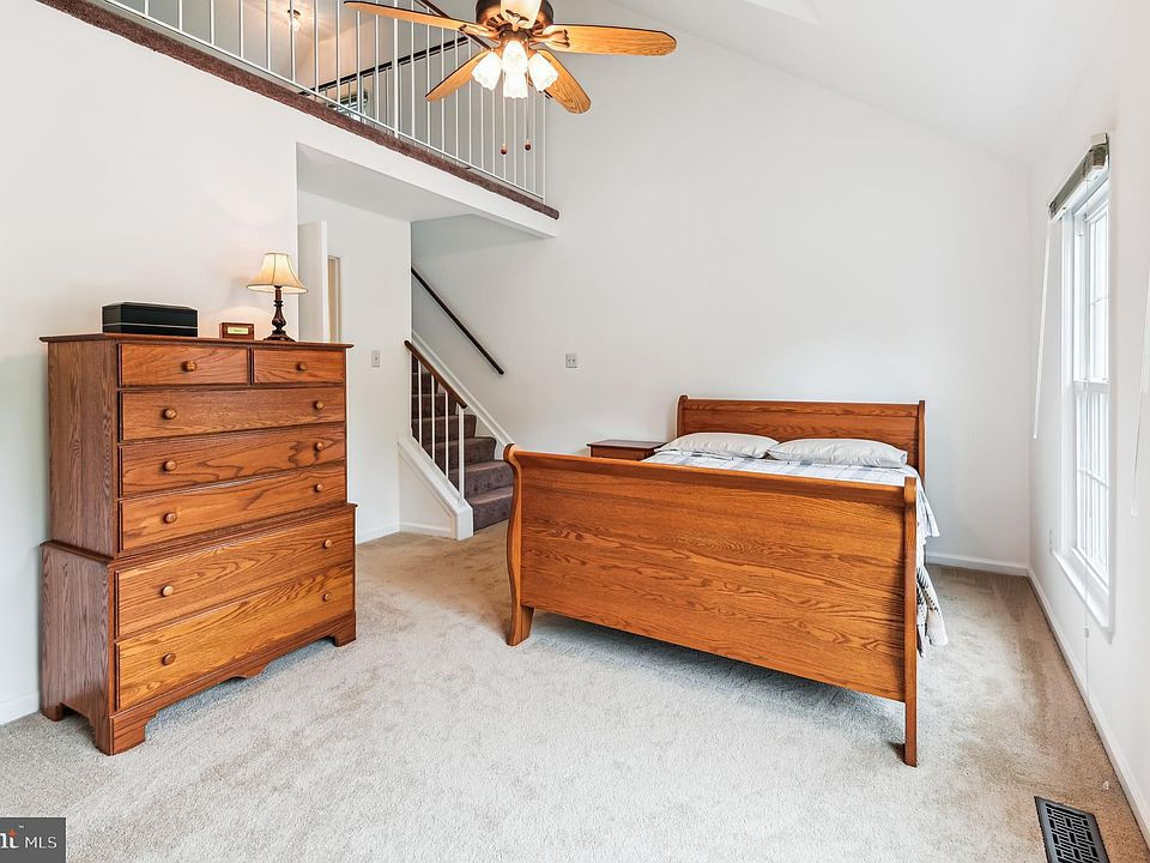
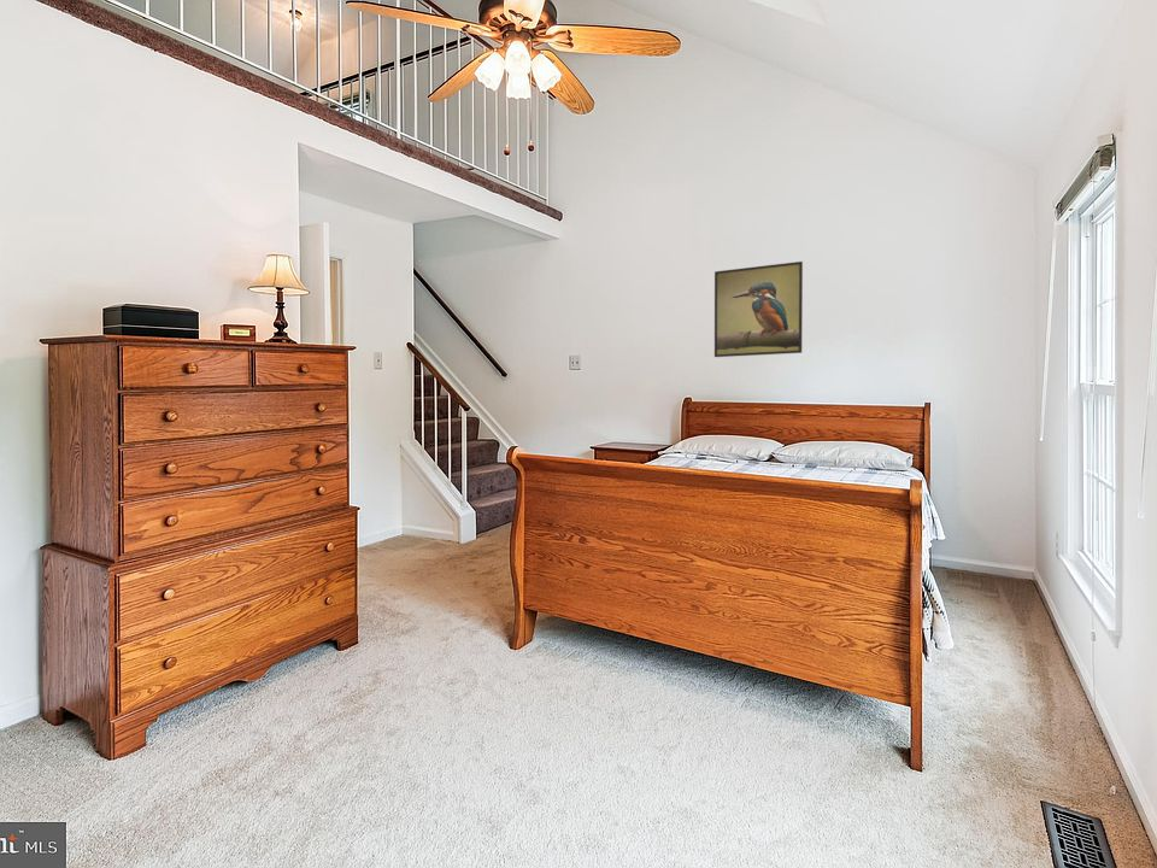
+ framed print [713,260,804,358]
